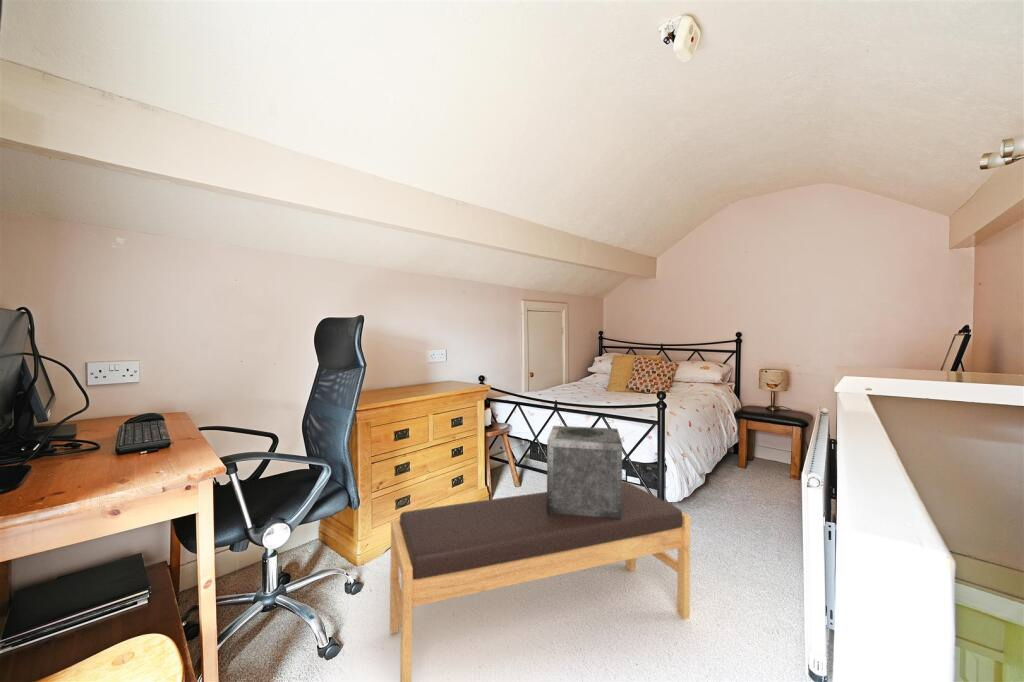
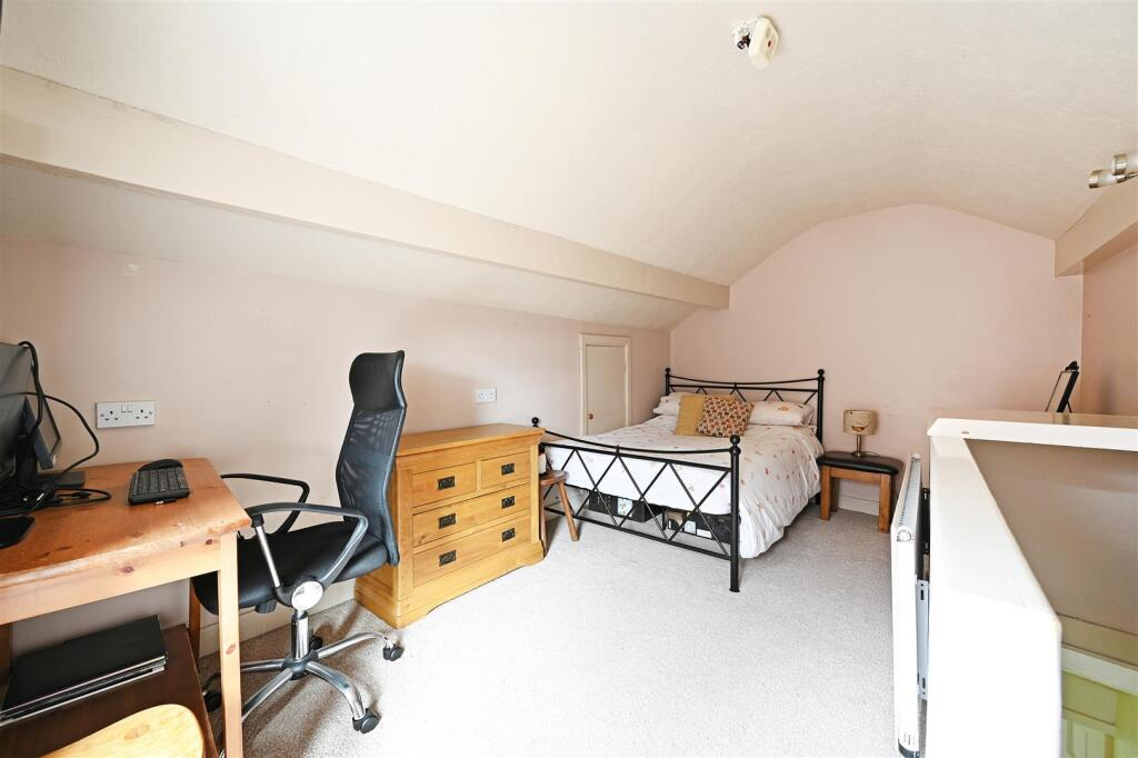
- decorative box [546,425,623,519]
- bench [389,481,691,682]
